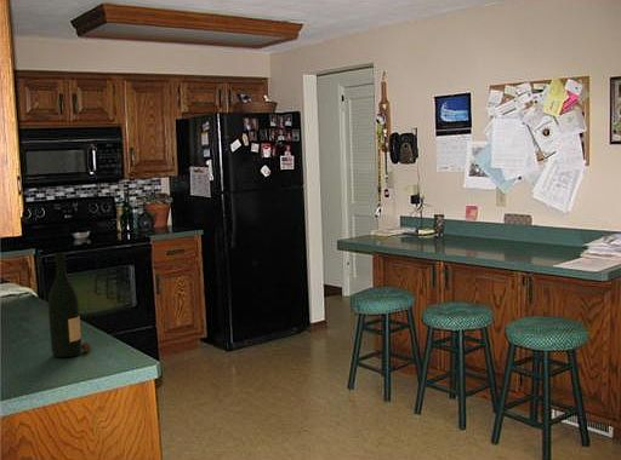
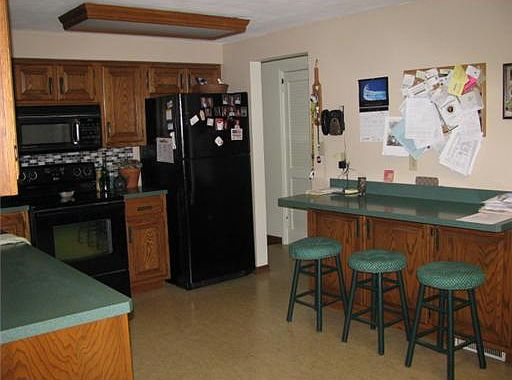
- wine bottle [47,252,91,358]
